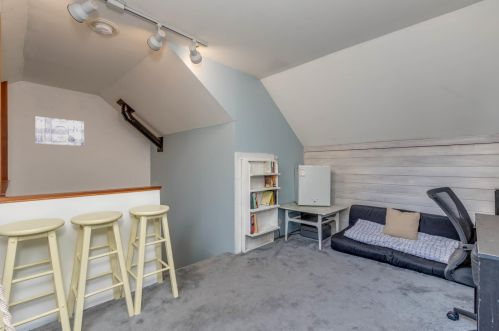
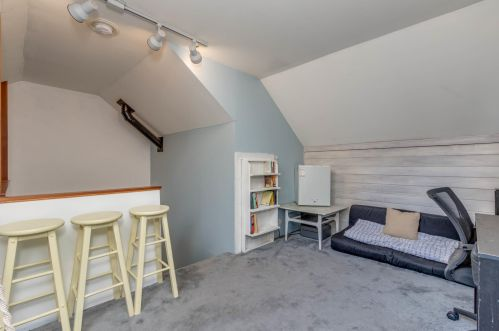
- wall art [34,115,85,147]
